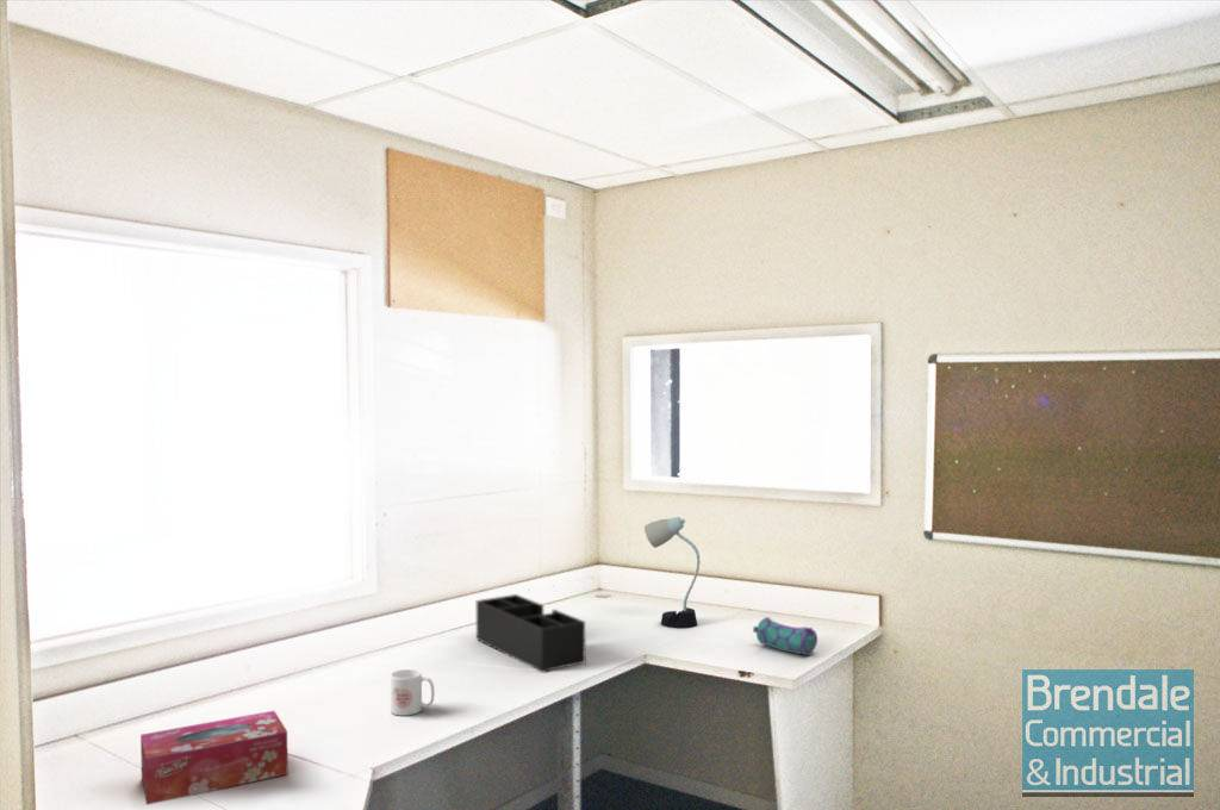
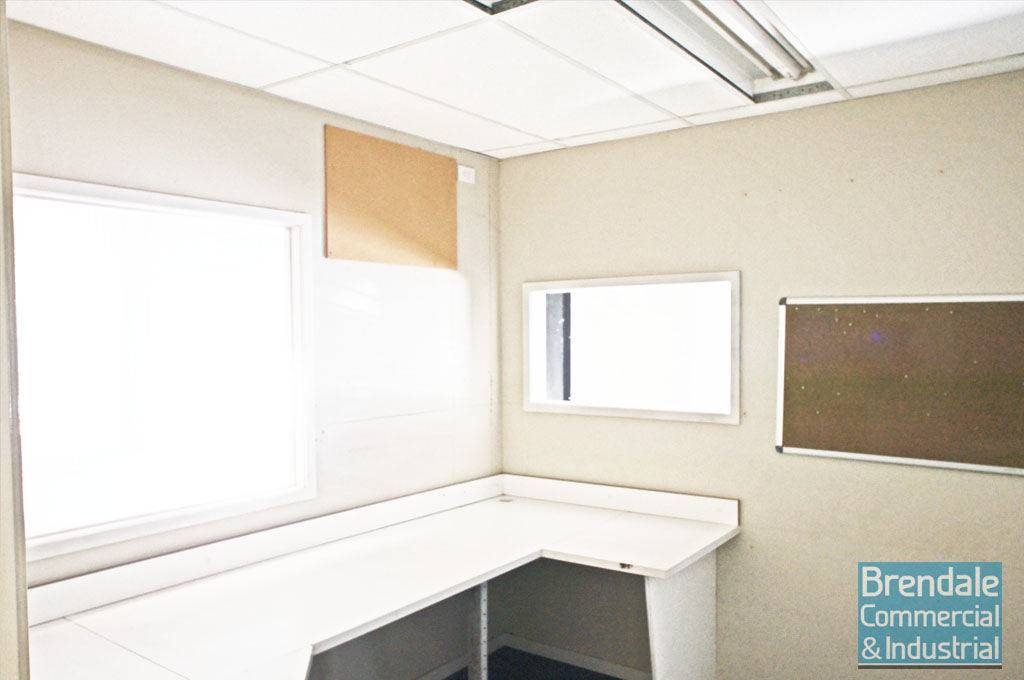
- tissue box [139,710,290,805]
- pencil case [752,616,818,658]
- mug [390,668,436,717]
- desk lamp [643,516,701,630]
- desk organizer [475,593,586,674]
